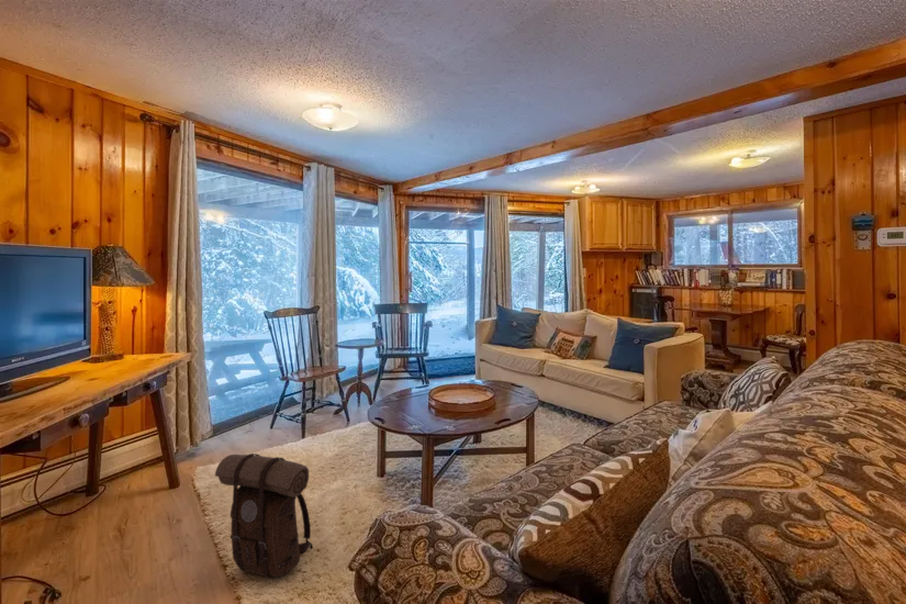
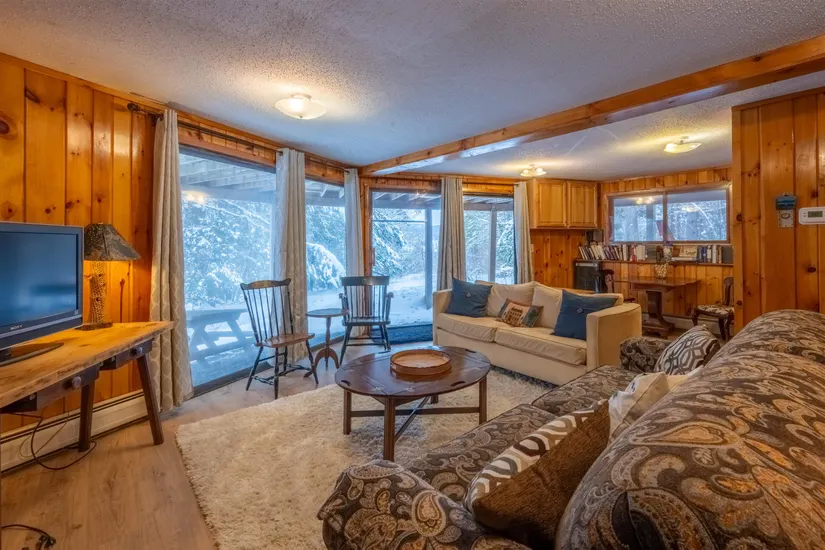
- backpack [214,452,314,580]
